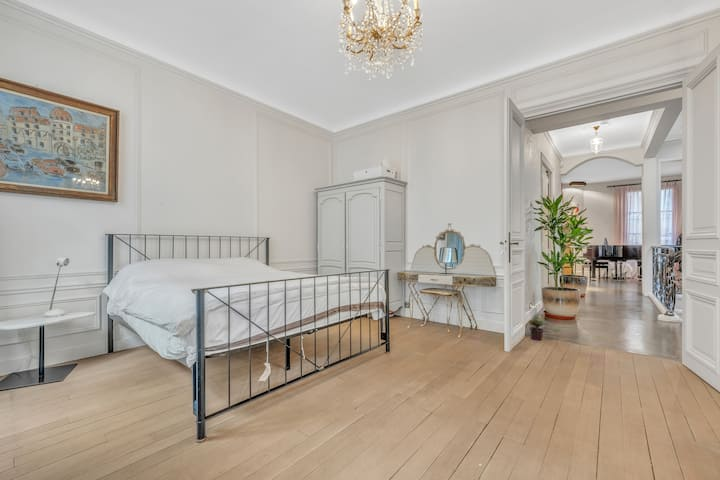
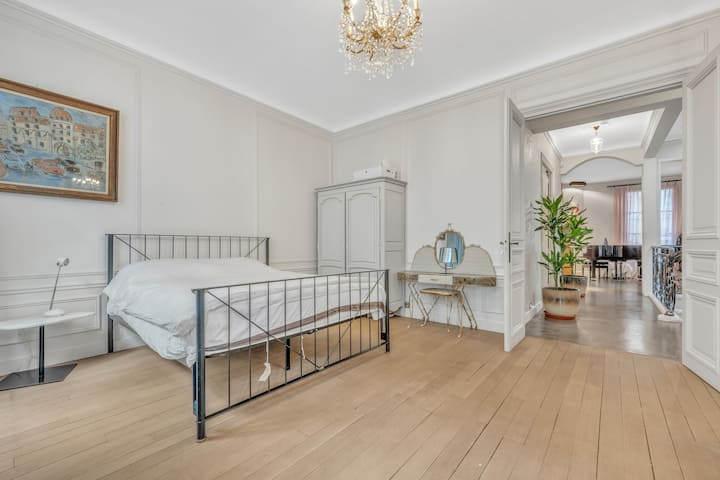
- potted plant [527,316,547,341]
